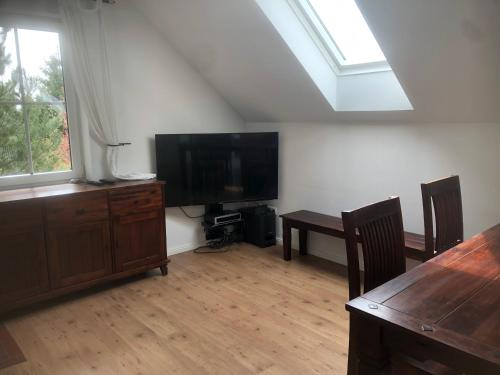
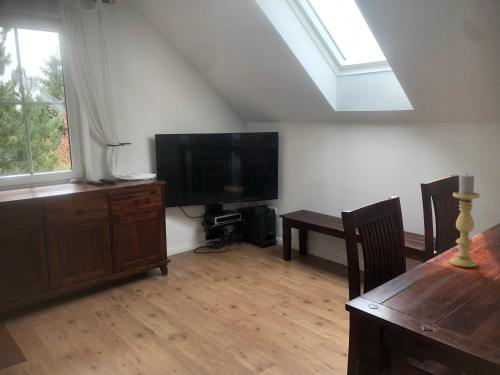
+ candle holder [449,174,481,268]
